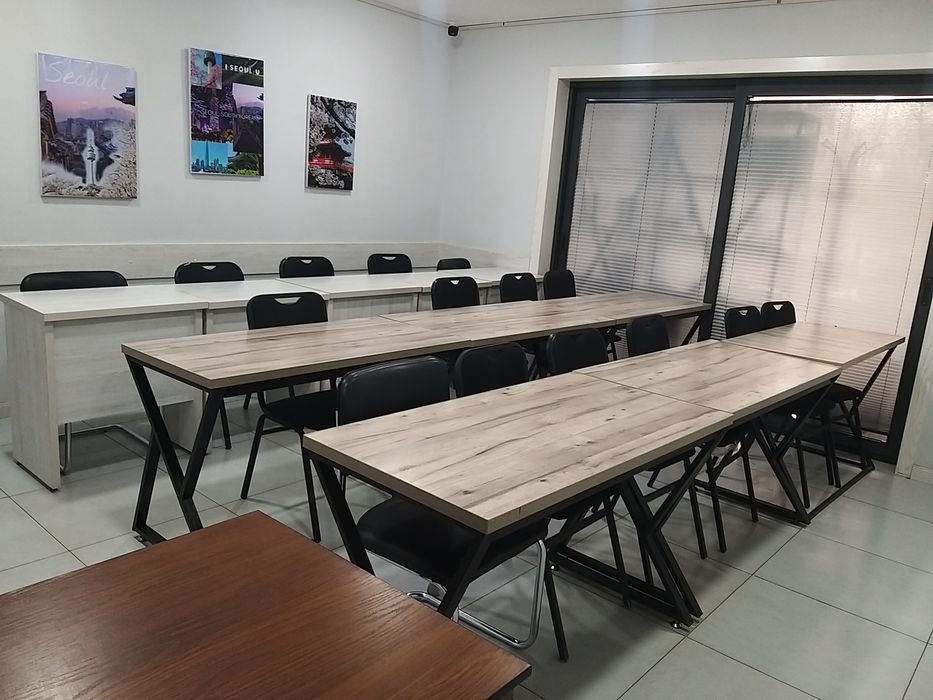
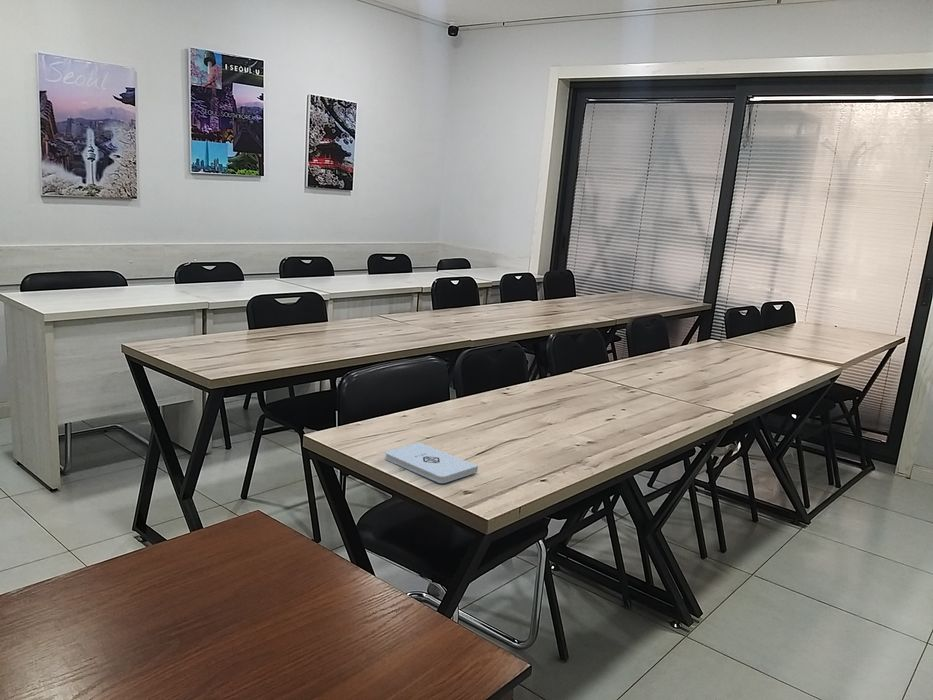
+ notepad [384,442,479,484]
